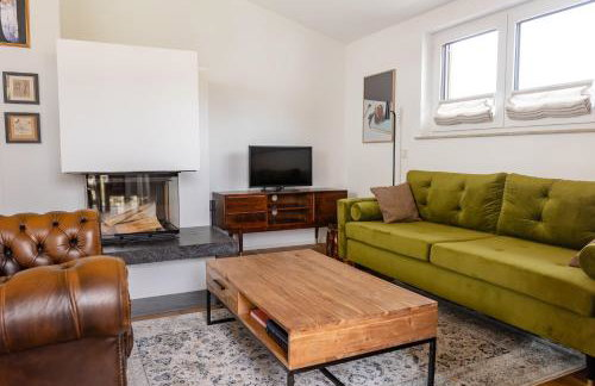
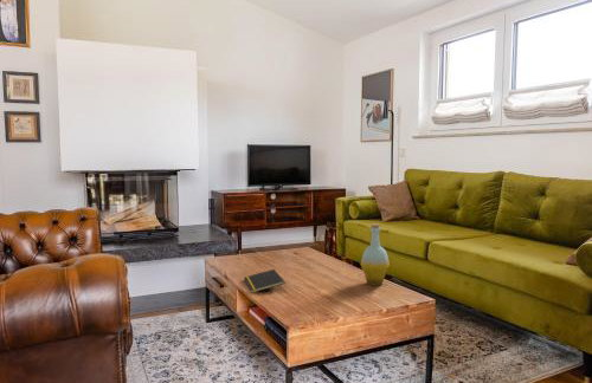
+ bottle [359,222,391,287]
+ notepad [243,268,287,294]
